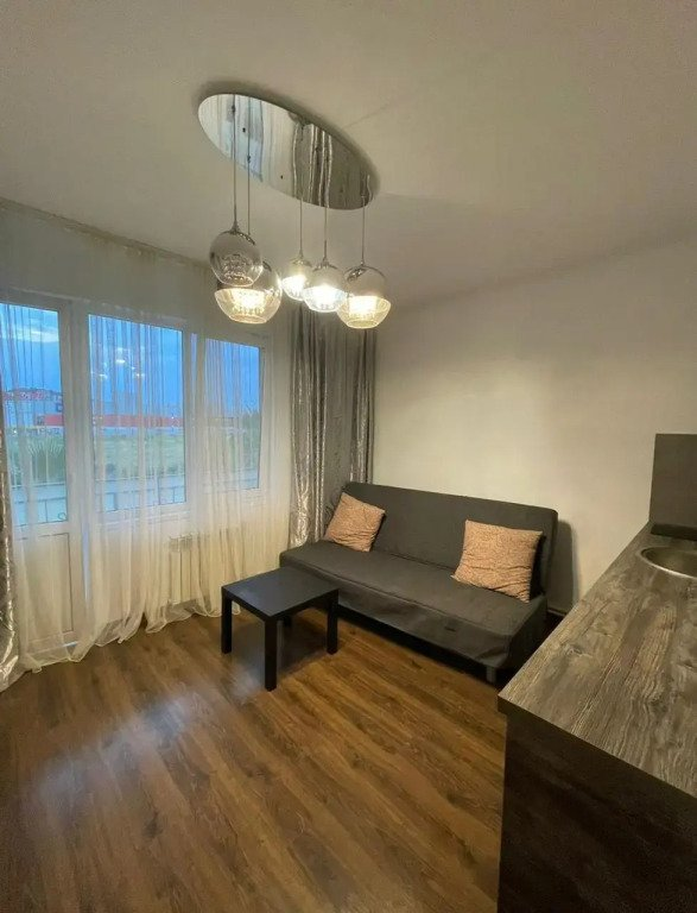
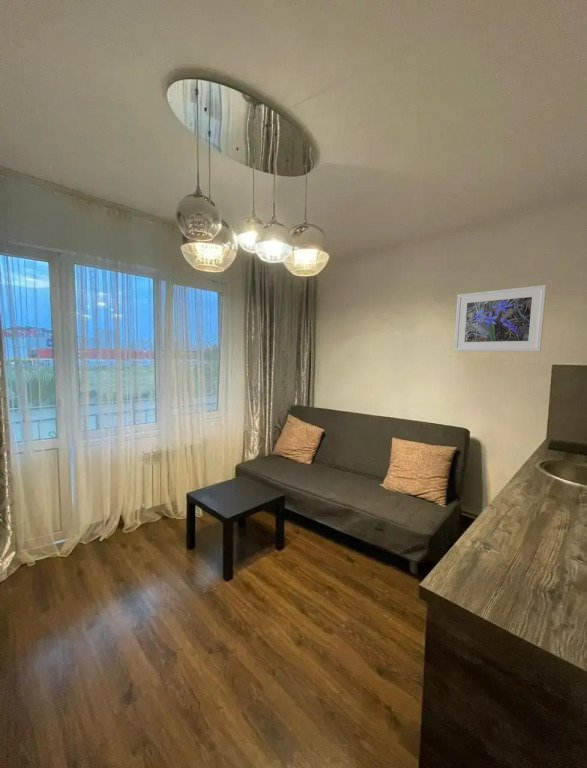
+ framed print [453,284,547,352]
